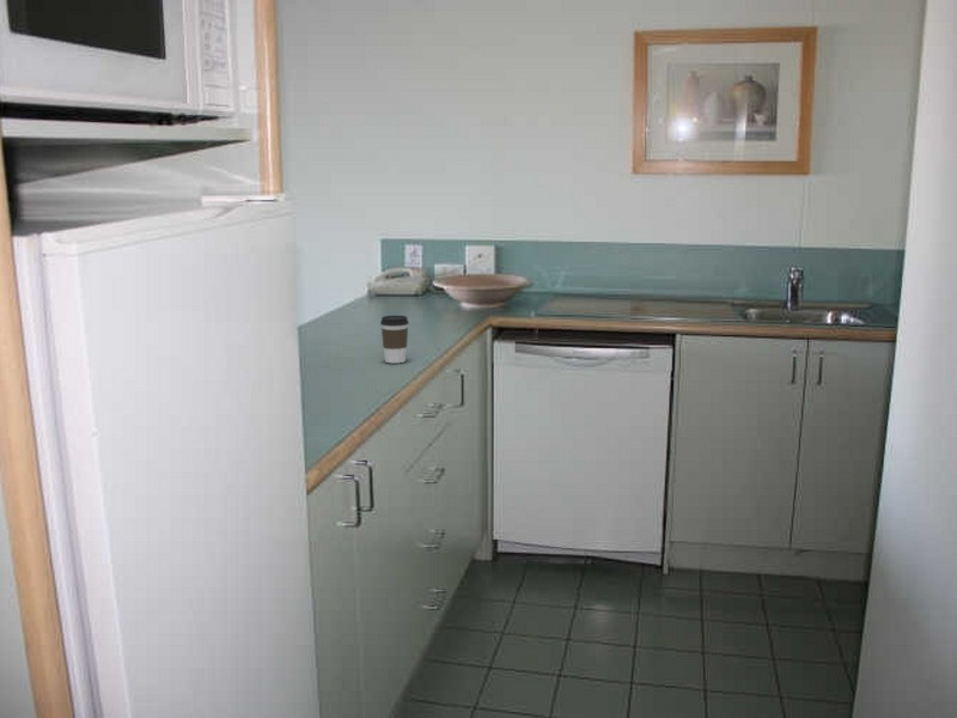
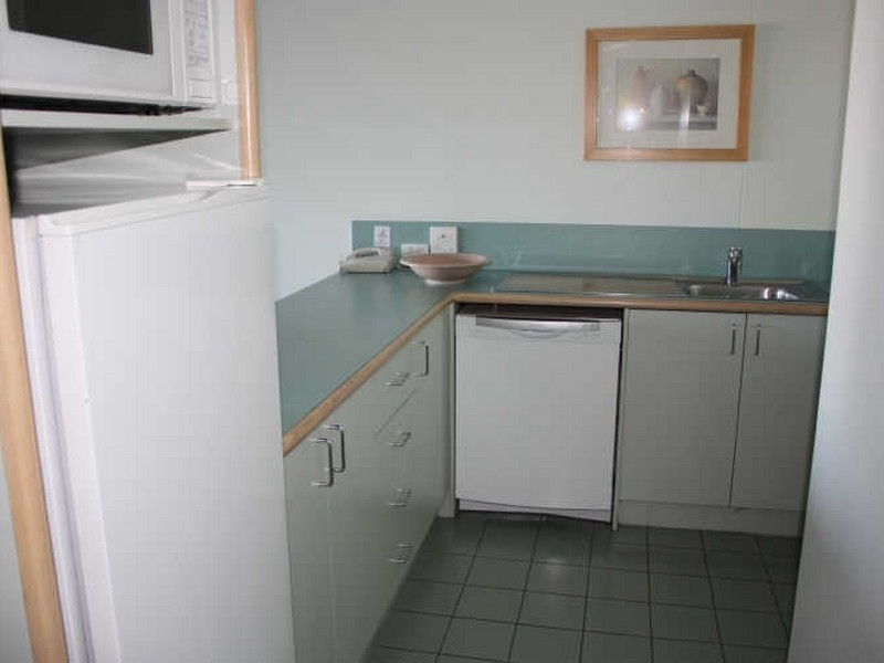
- coffee cup [379,315,409,364]
